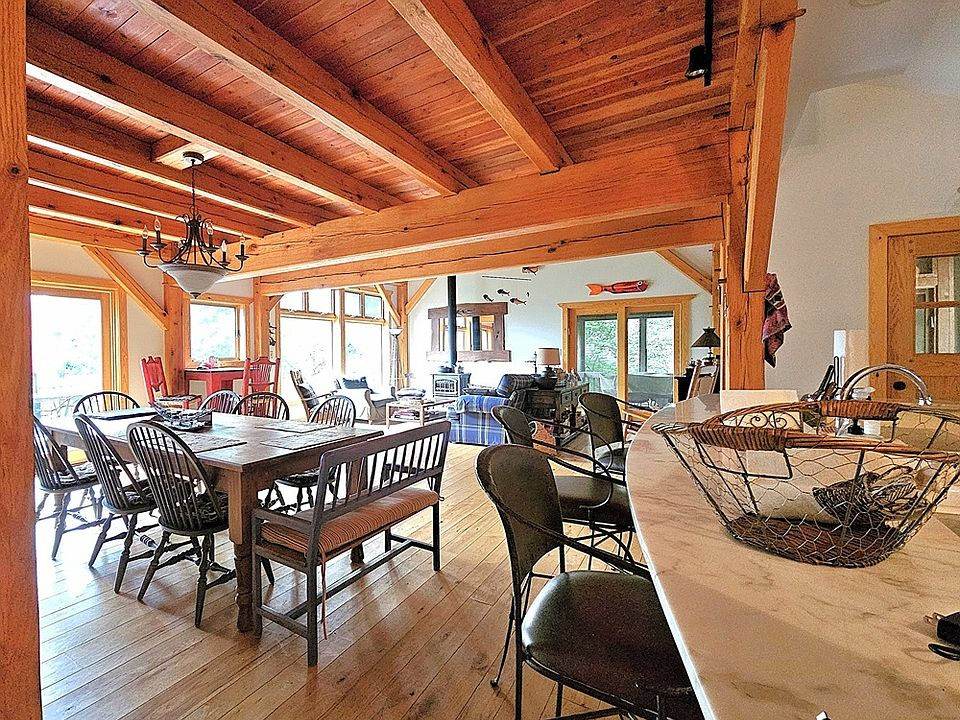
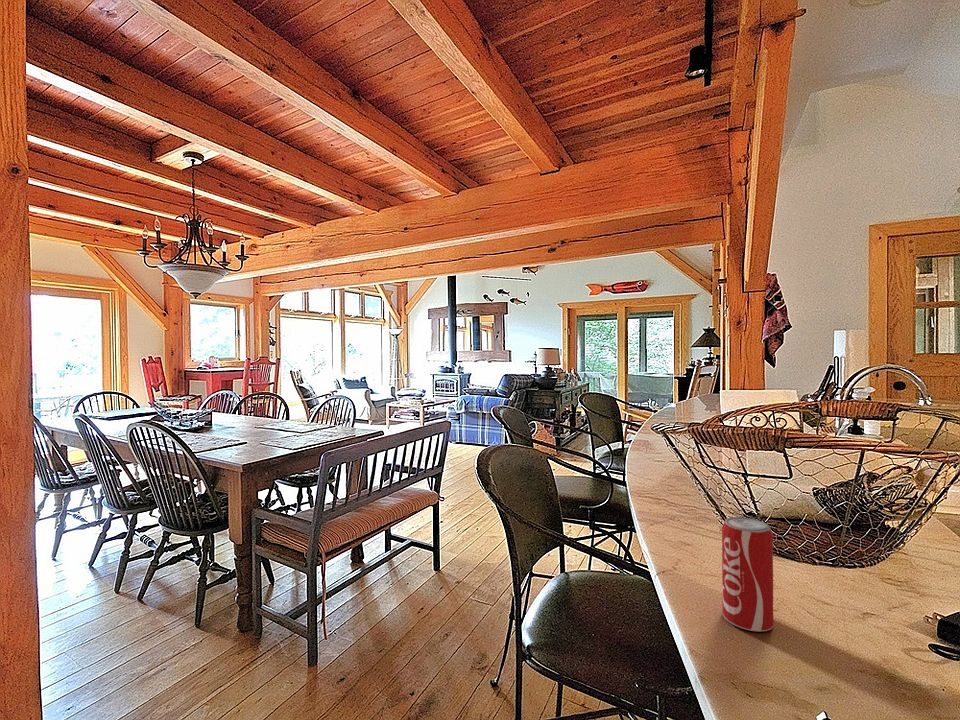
+ beverage can [721,516,774,632]
